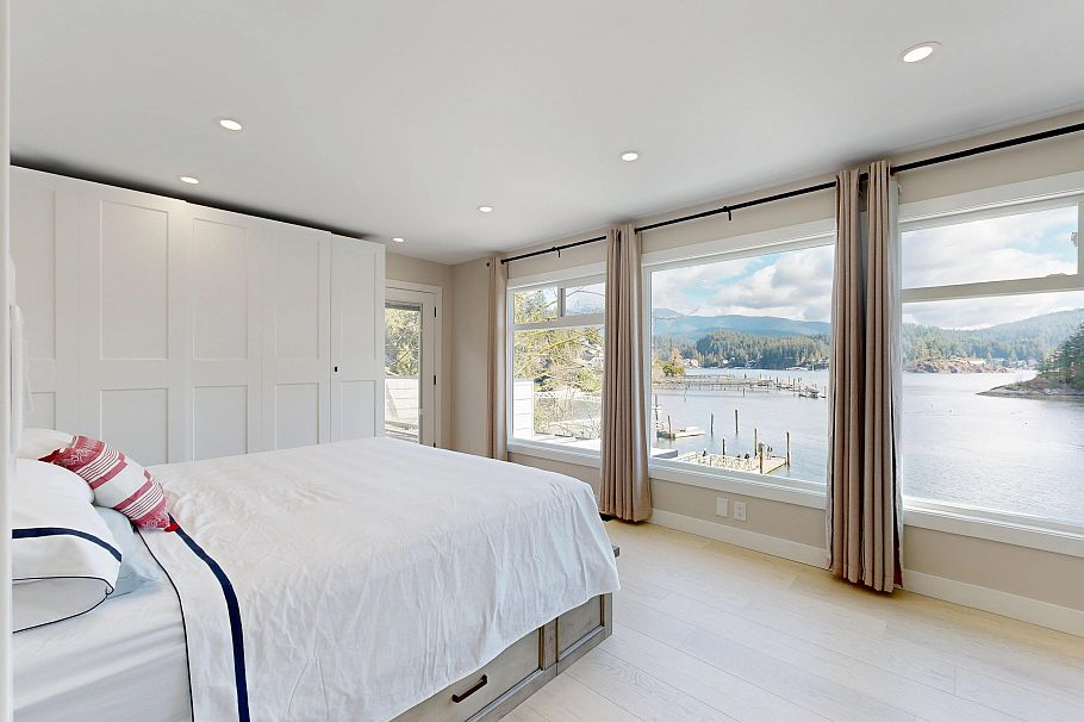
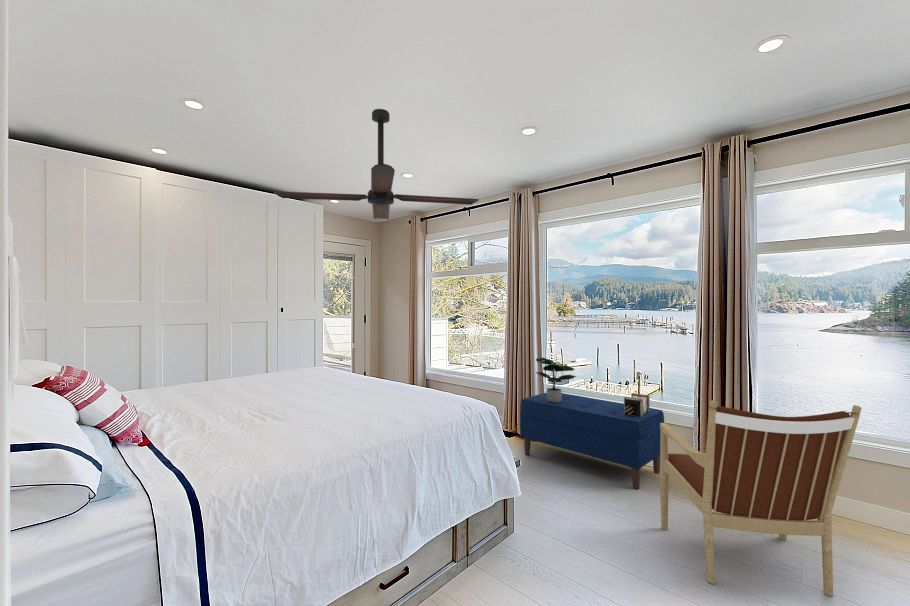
+ ceiling fan [273,108,480,220]
+ armchair [659,399,862,597]
+ lantern [623,392,650,417]
+ bench [519,392,665,490]
+ potted plant [535,357,577,403]
